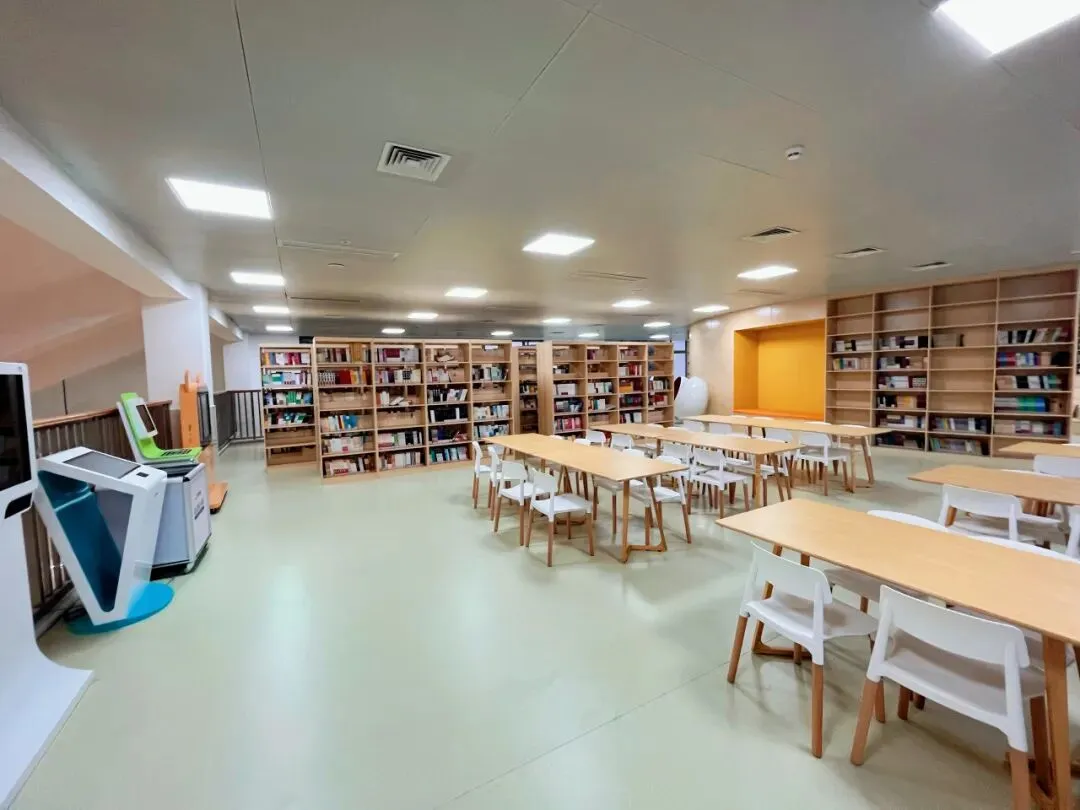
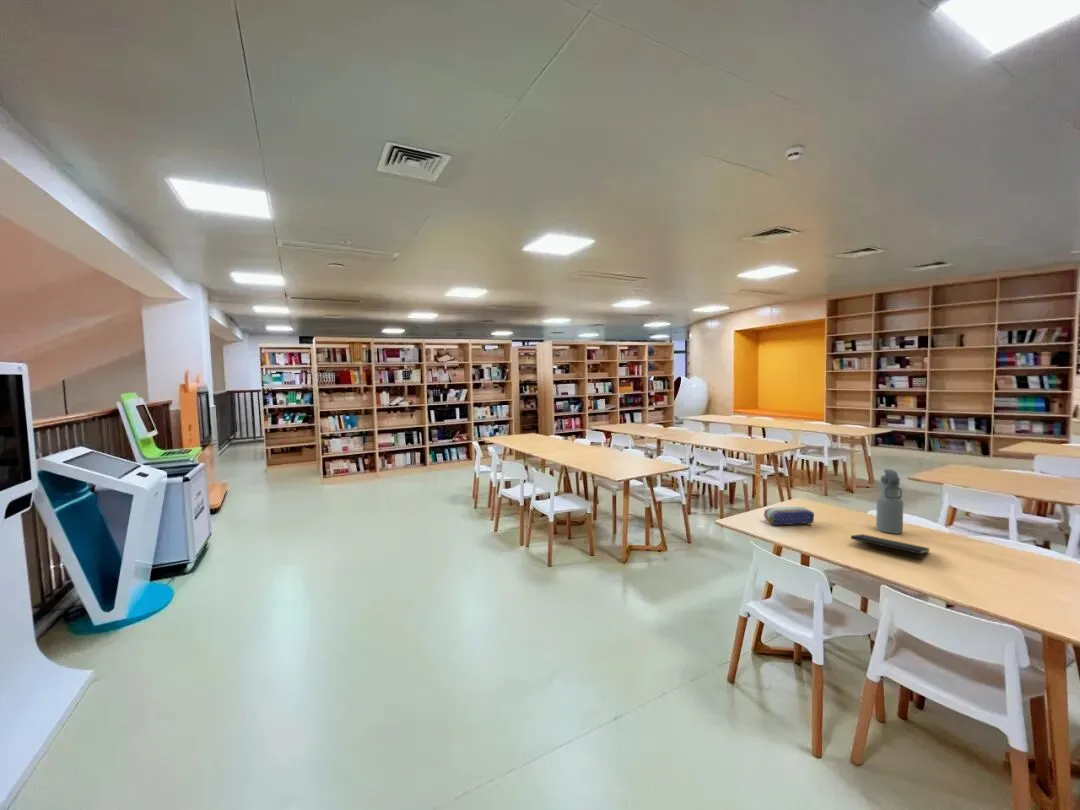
+ water bottle [875,468,904,535]
+ pencil case [763,506,815,526]
+ notepad [850,533,931,563]
